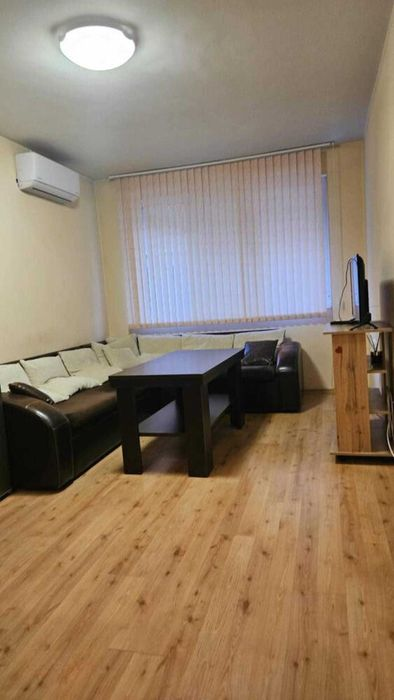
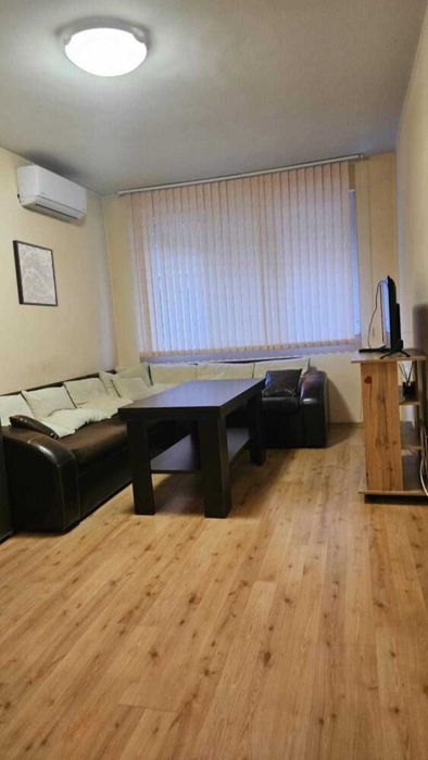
+ wall art [12,239,59,307]
